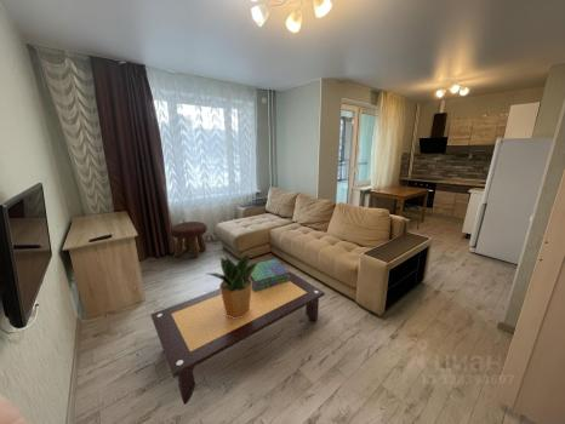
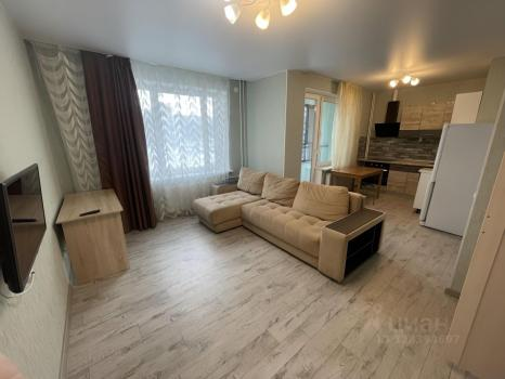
- potted plant [207,251,259,319]
- stack of books [249,258,290,292]
- coffee table [150,269,326,406]
- footstool [170,220,209,259]
